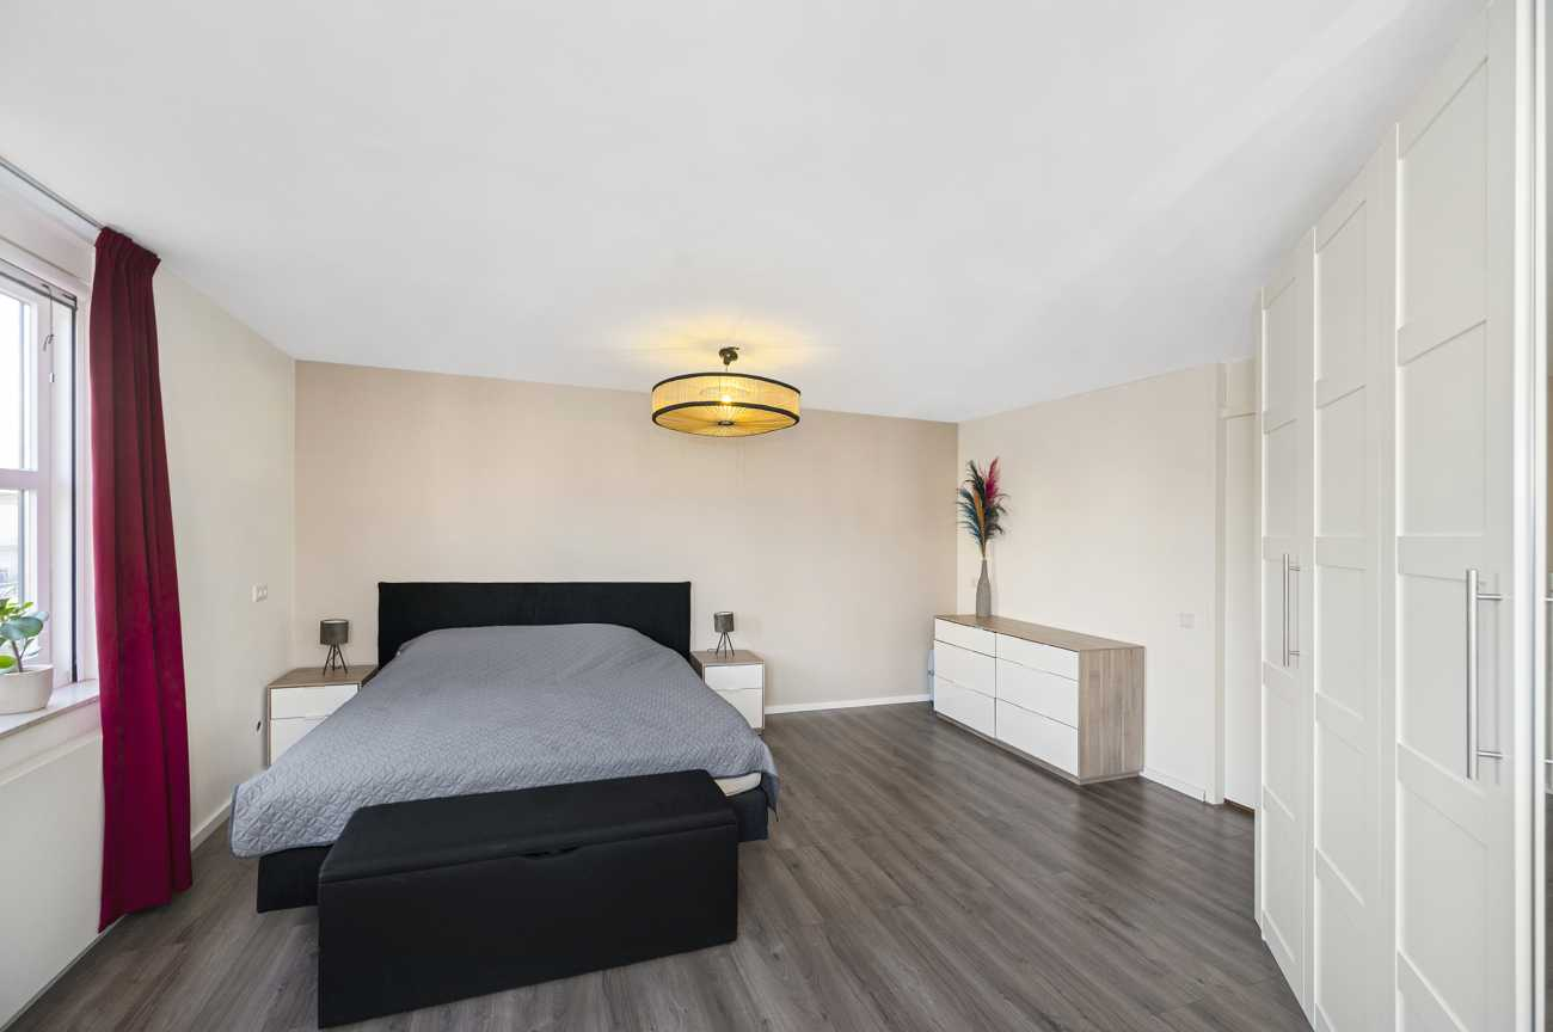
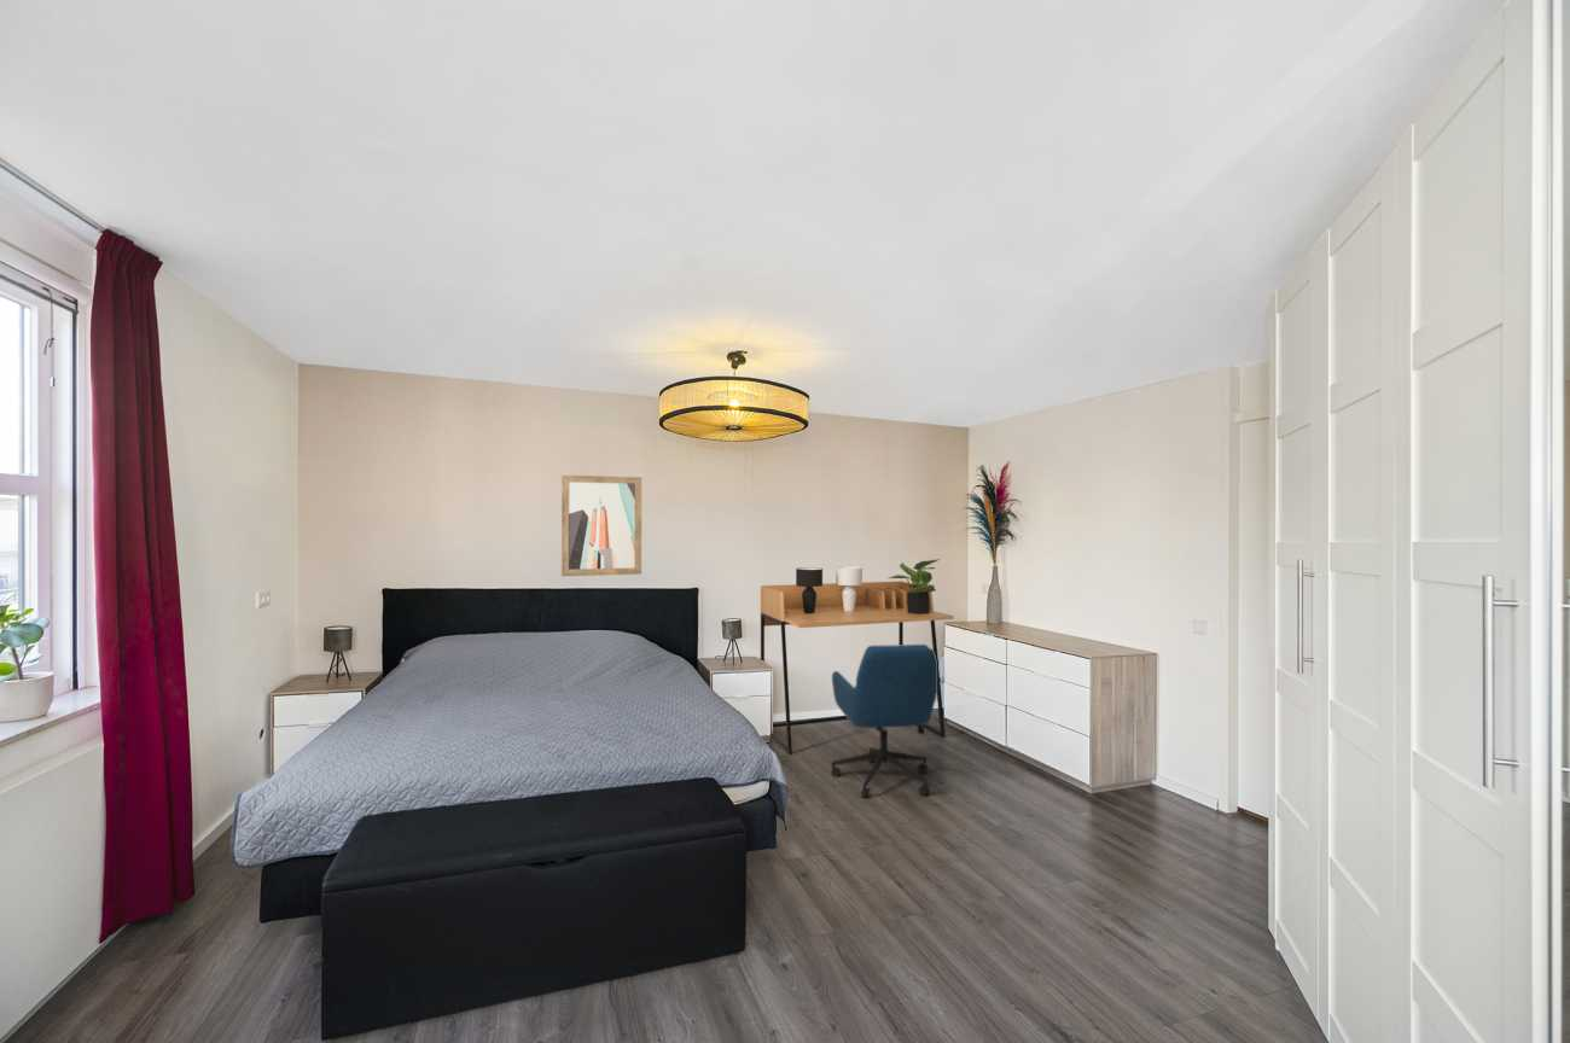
+ desk [760,579,954,756]
+ table lamp [795,566,864,613]
+ potted plant [888,558,941,614]
+ wall art [560,474,642,577]
+ office chair [830,643,937,799]
